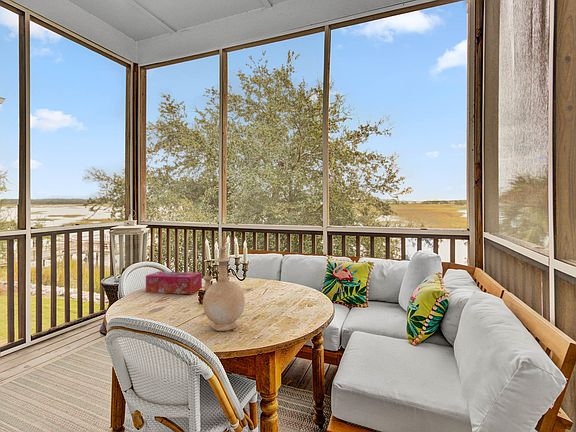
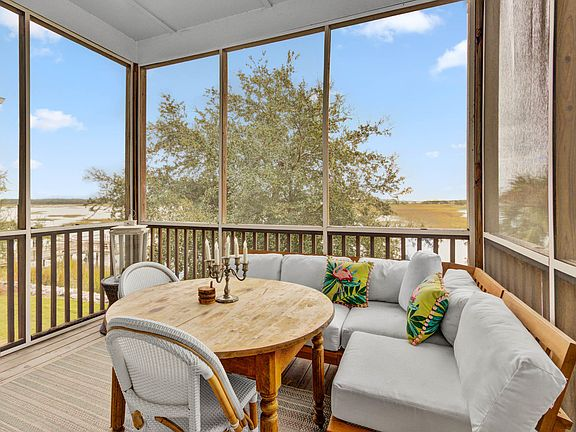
- tissue box [145,270,203,295]
- vase [202,246,246,332]
